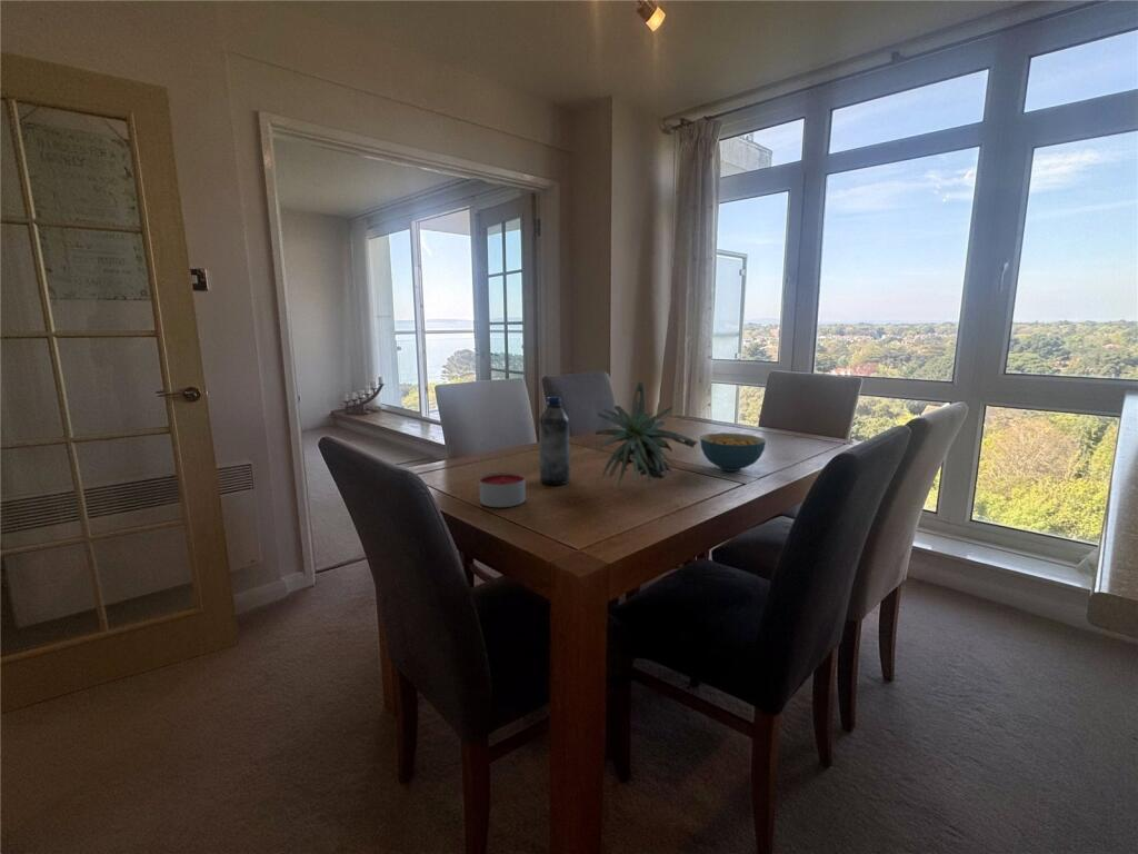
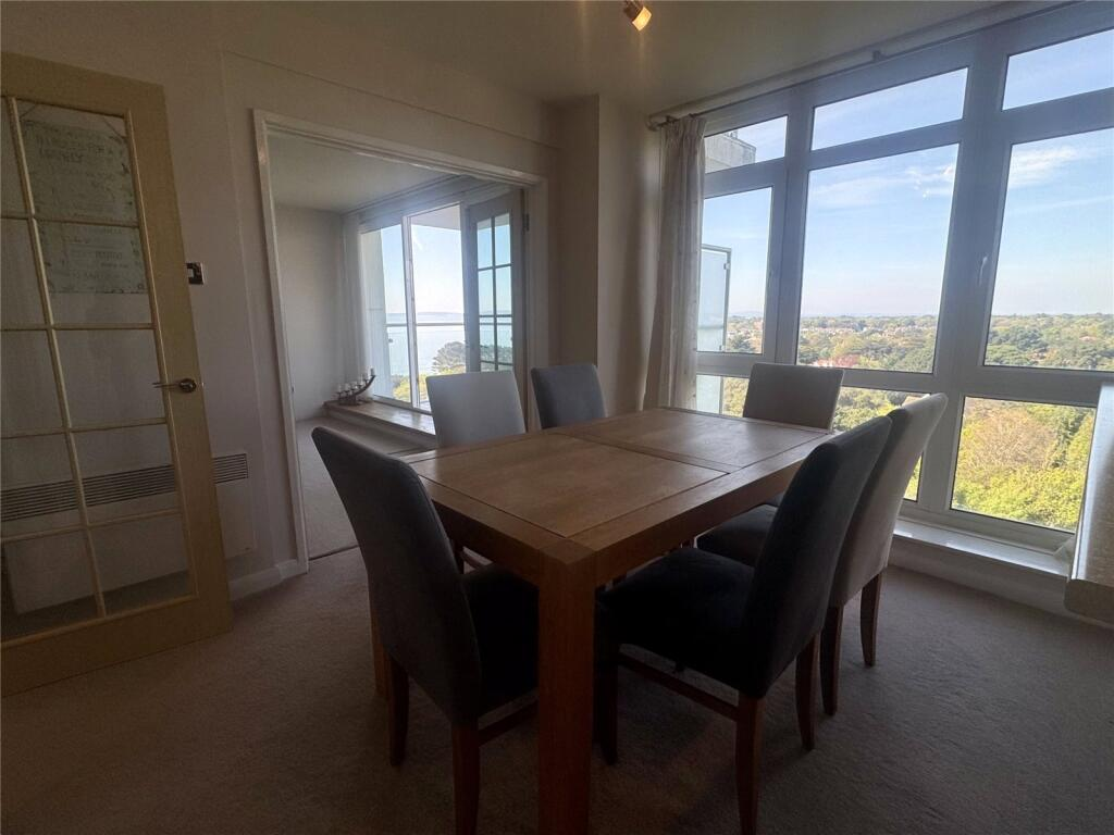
- water bottle [538,396,571,486]
- cereal bowl [699,431,767,473]
- plant [593,380,699,488]
- candle [478,471,527,508]
